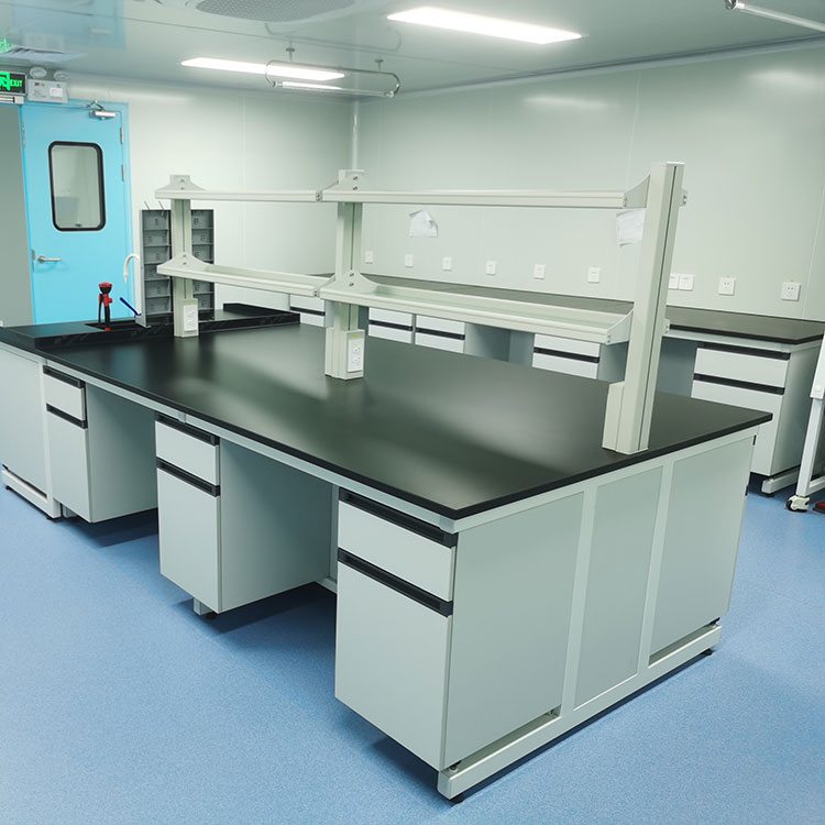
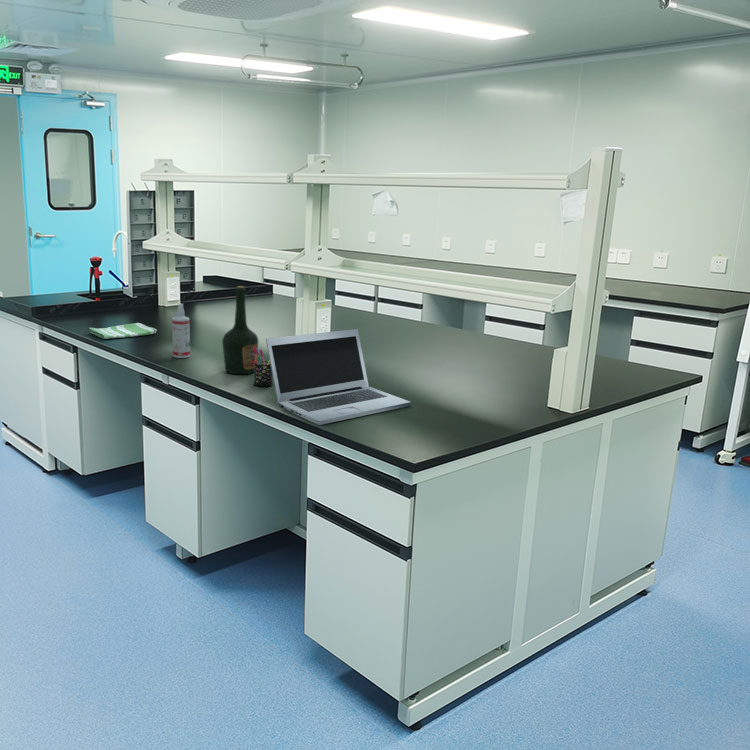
+ laptop [265,328,412,426]
+ bottle [221,285,259,375]
+ dish towel [88,322,158,340]
+ spray bottle [171,303,191,359]
+ pen holder [253,347,273,388]
